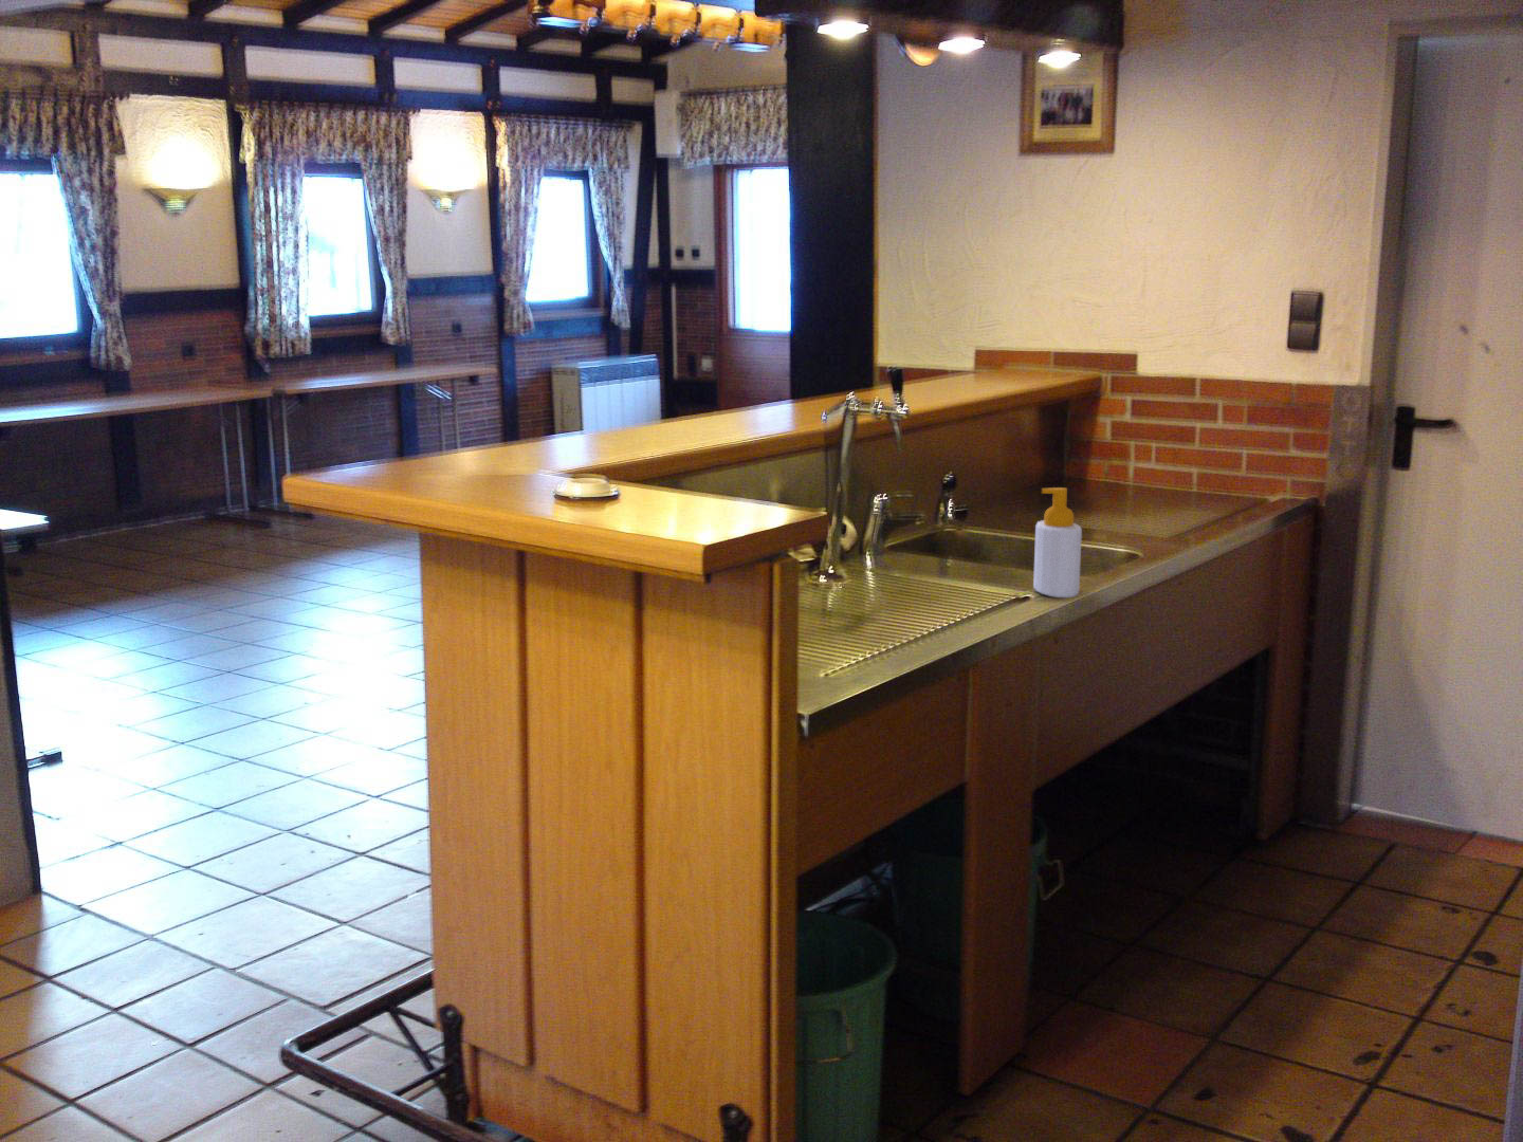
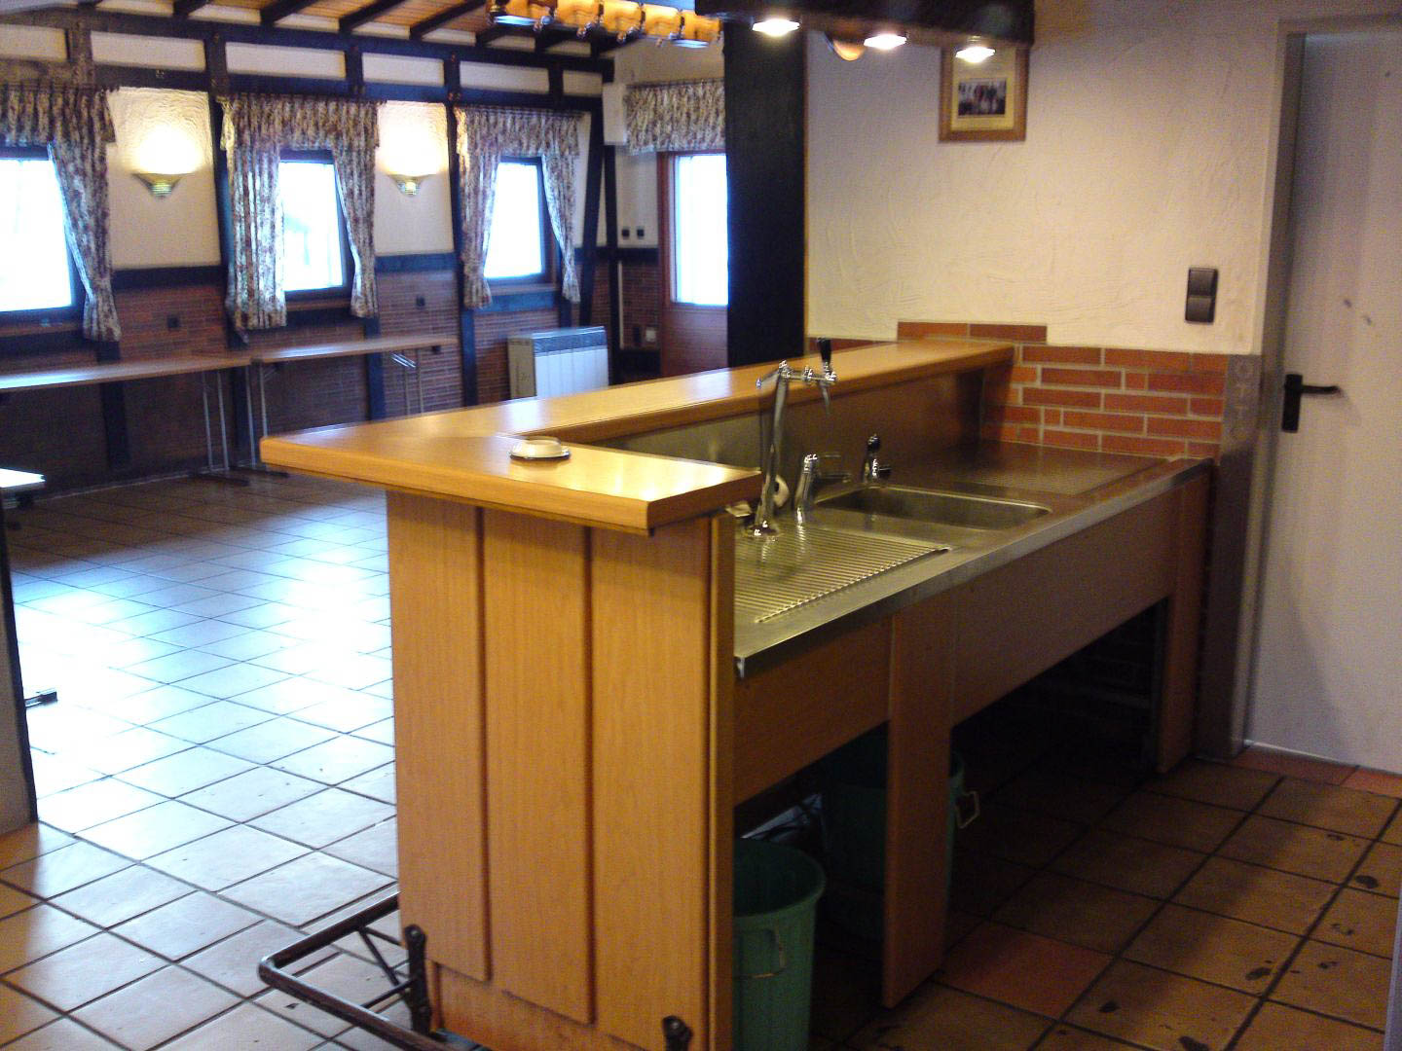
- soap bottle [1033,486,1083,599]
